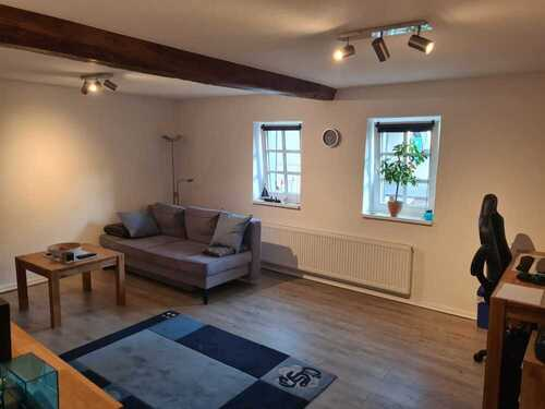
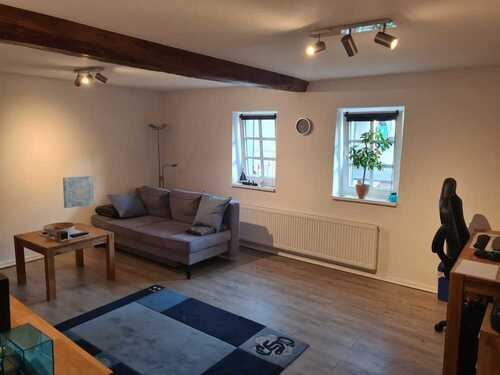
+ wall art [62,175,95,209]
